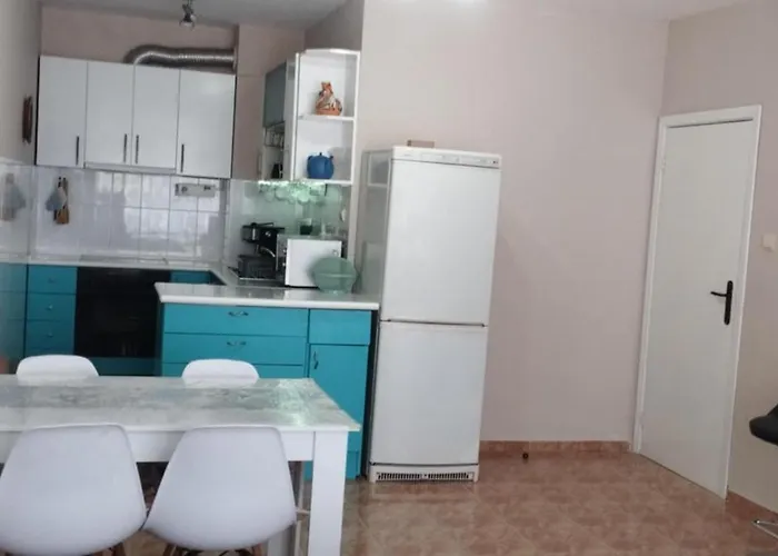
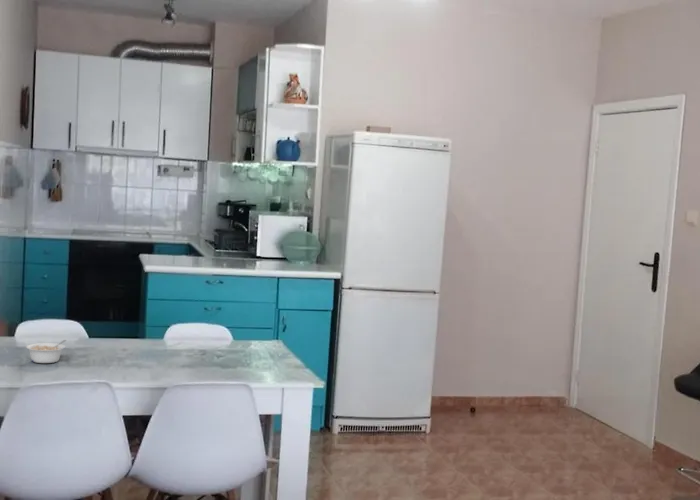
+ legume [25,339,68,364]
